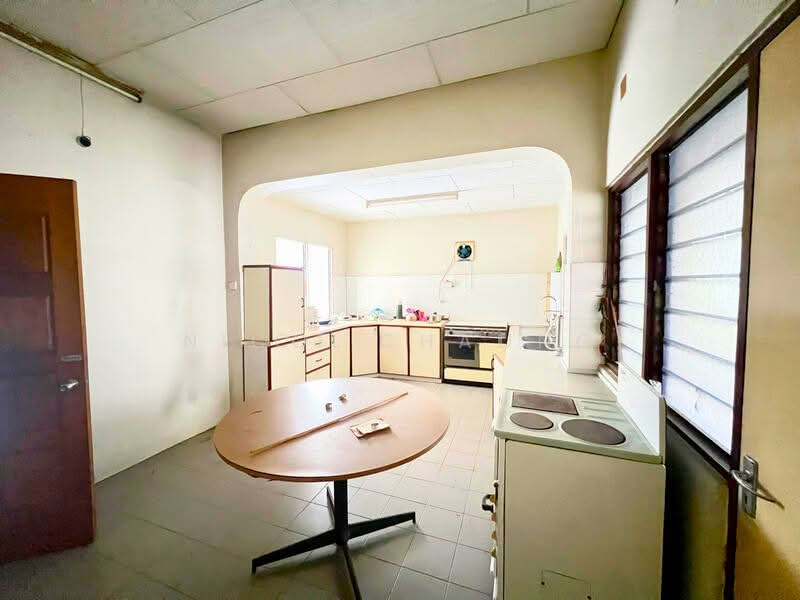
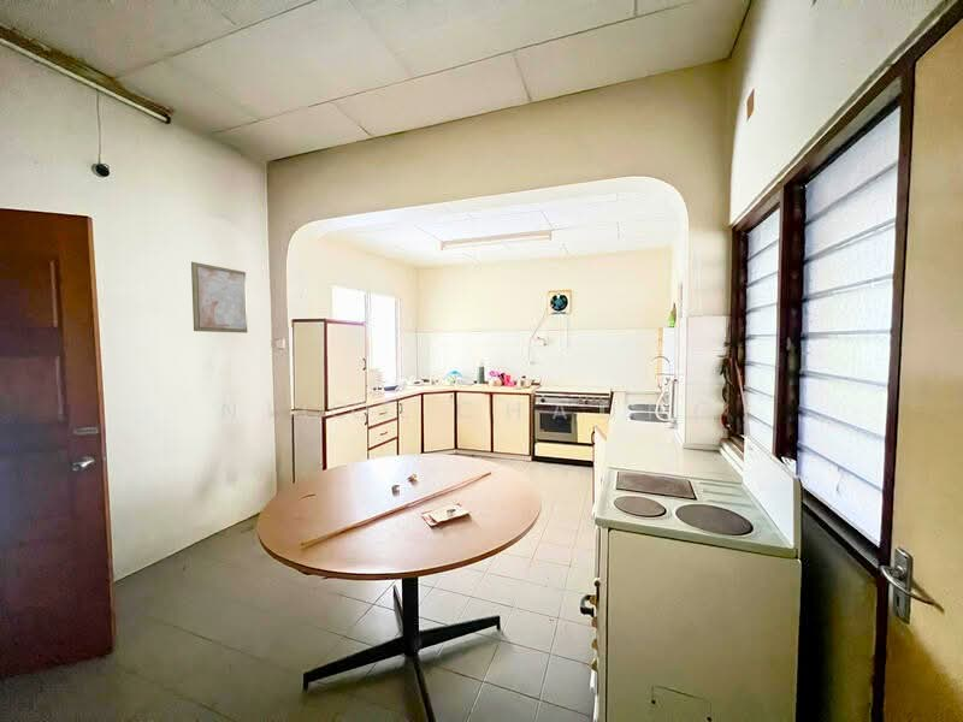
+ wall art [190,261,248,335]
